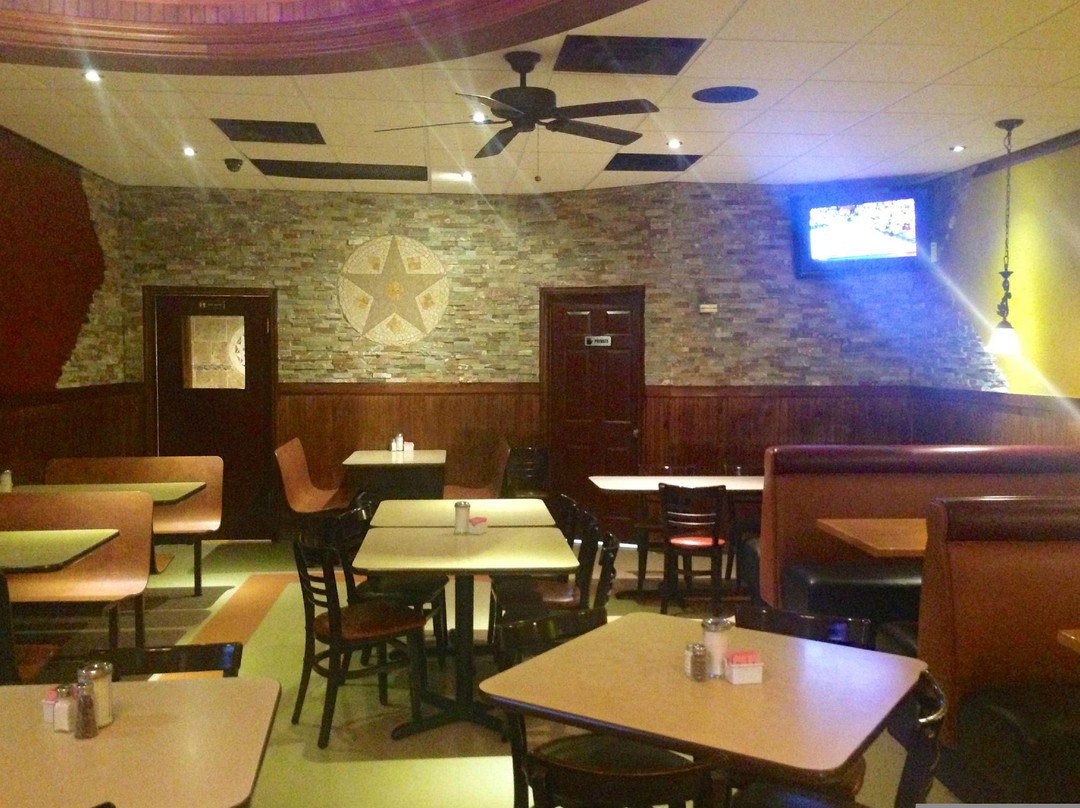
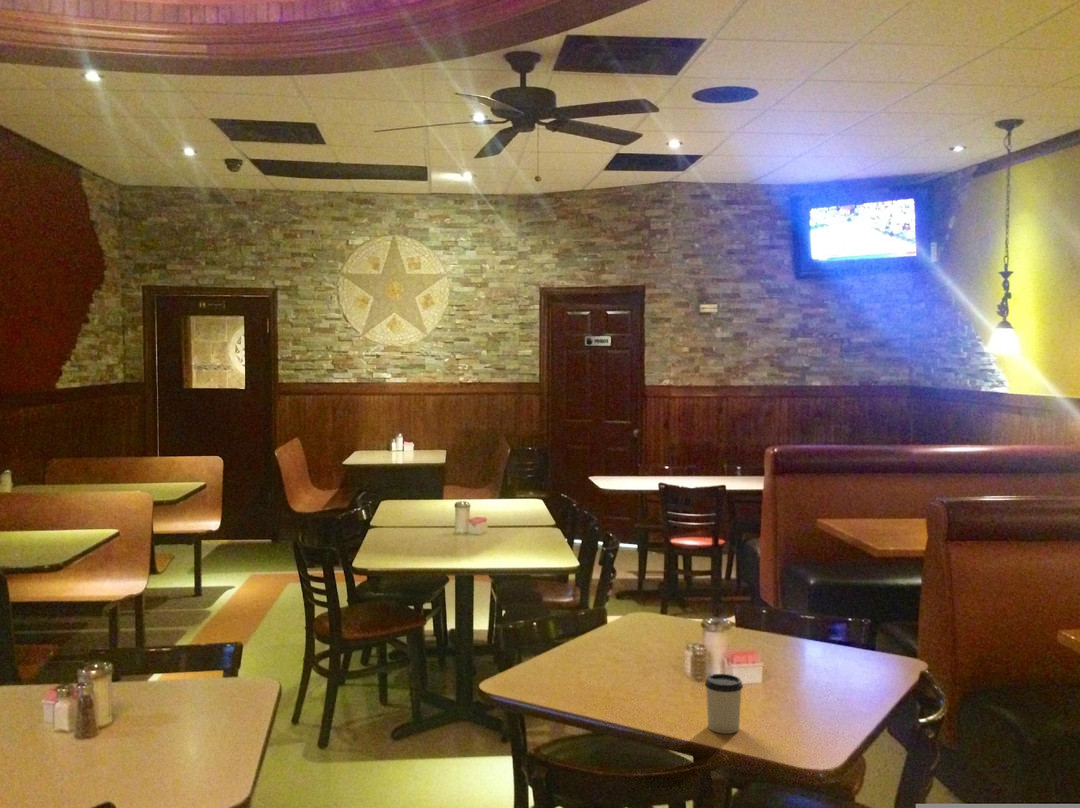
+ cup [704,673,744,735]
